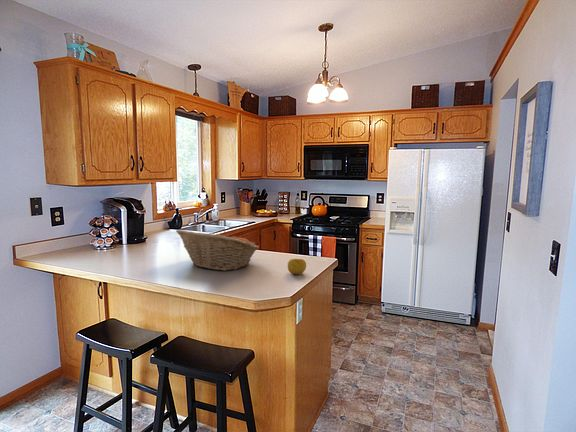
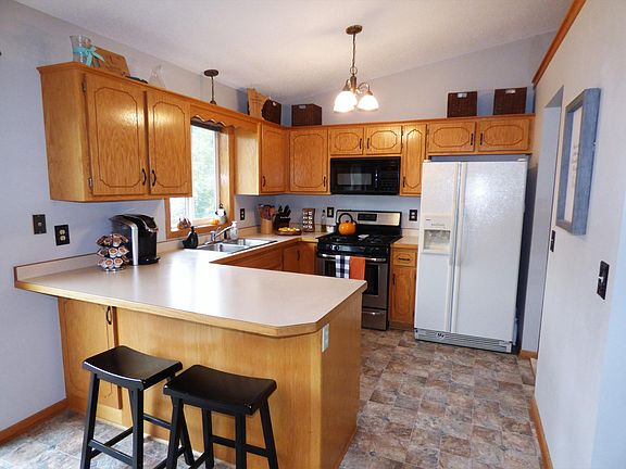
- fruit basket [175,229,260,272]
- apple [287,258,307,276]
